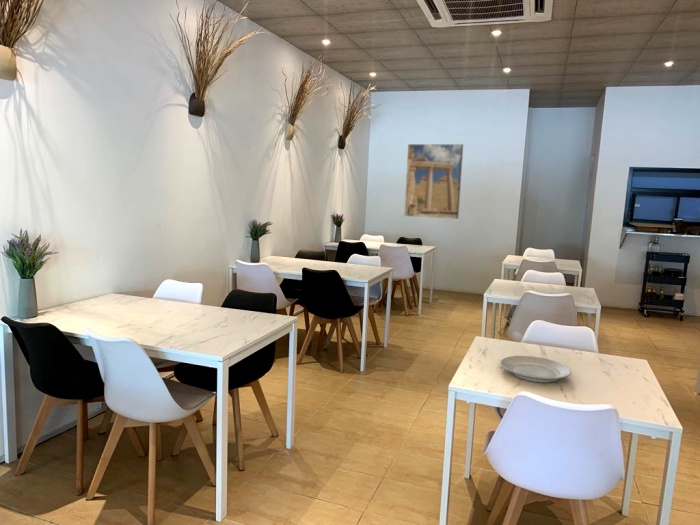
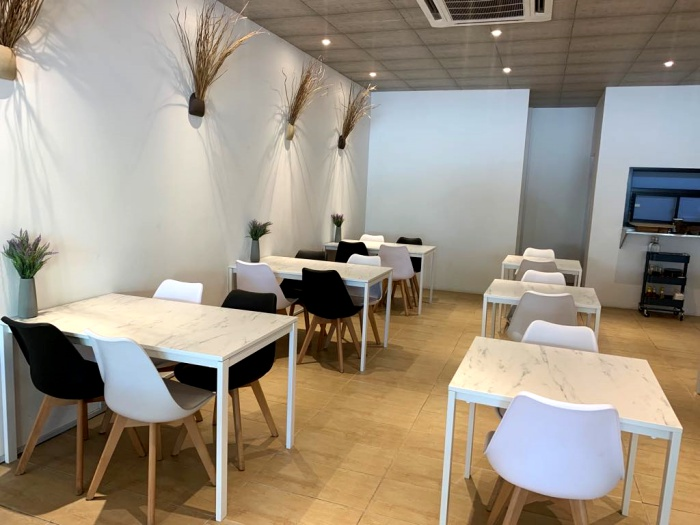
- plate [499,355,573,384]
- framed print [403,143,465,220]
